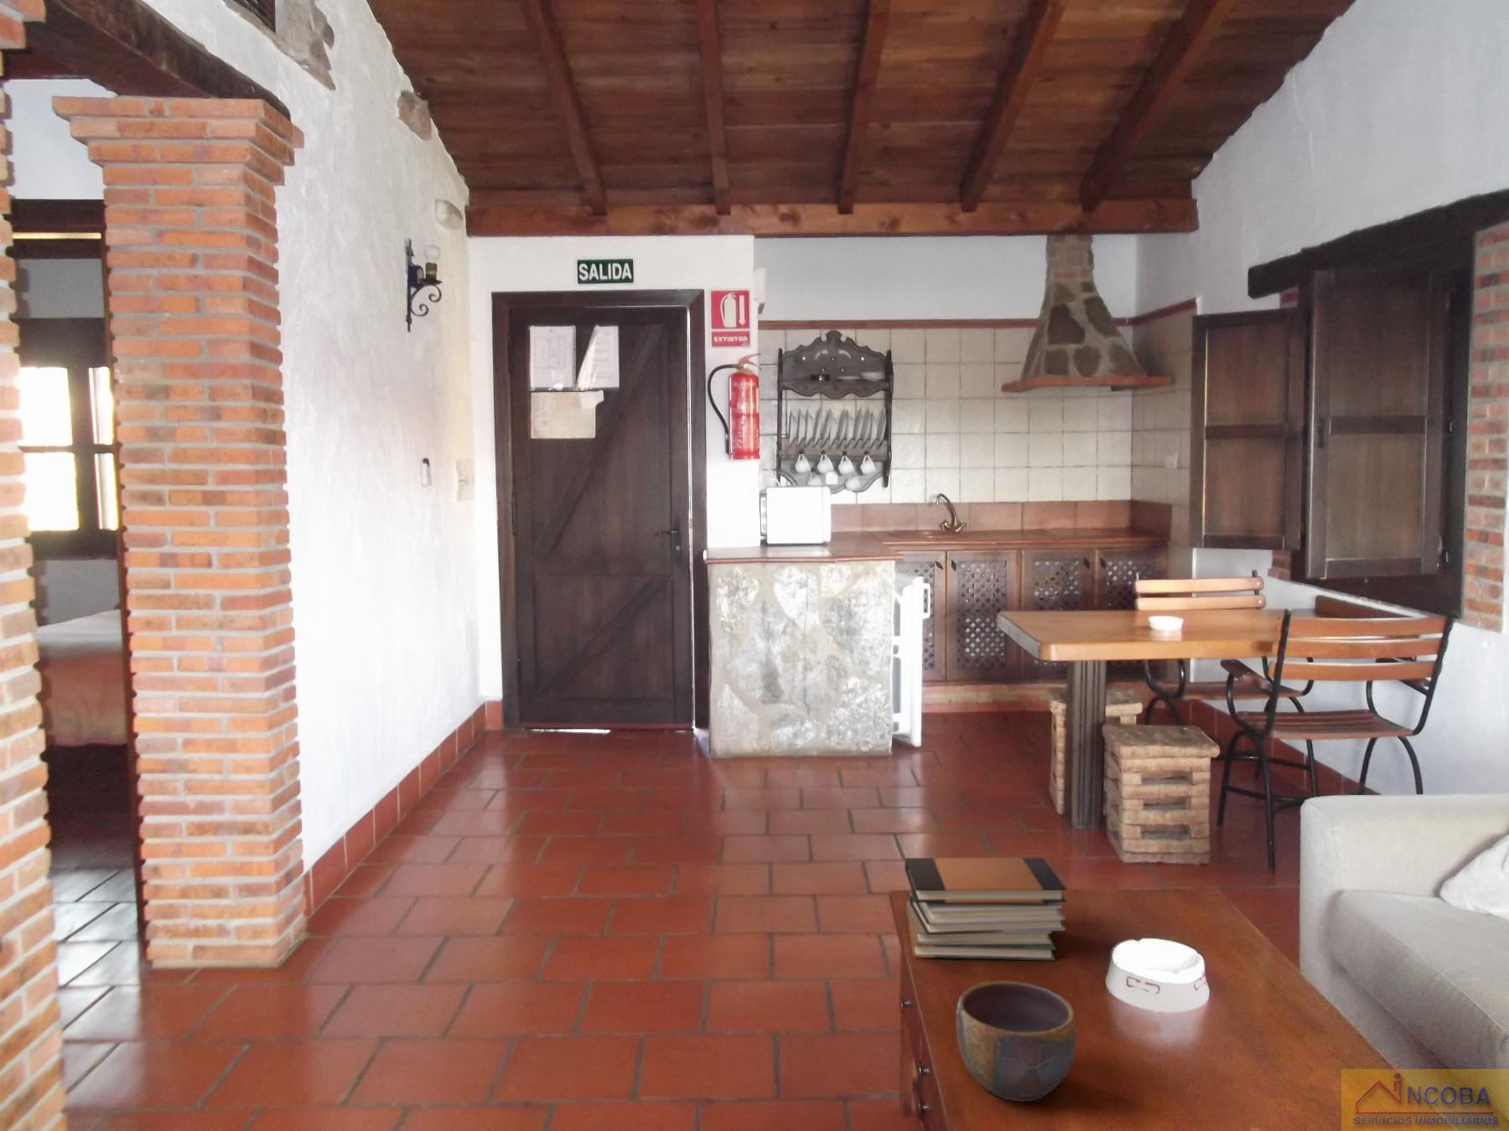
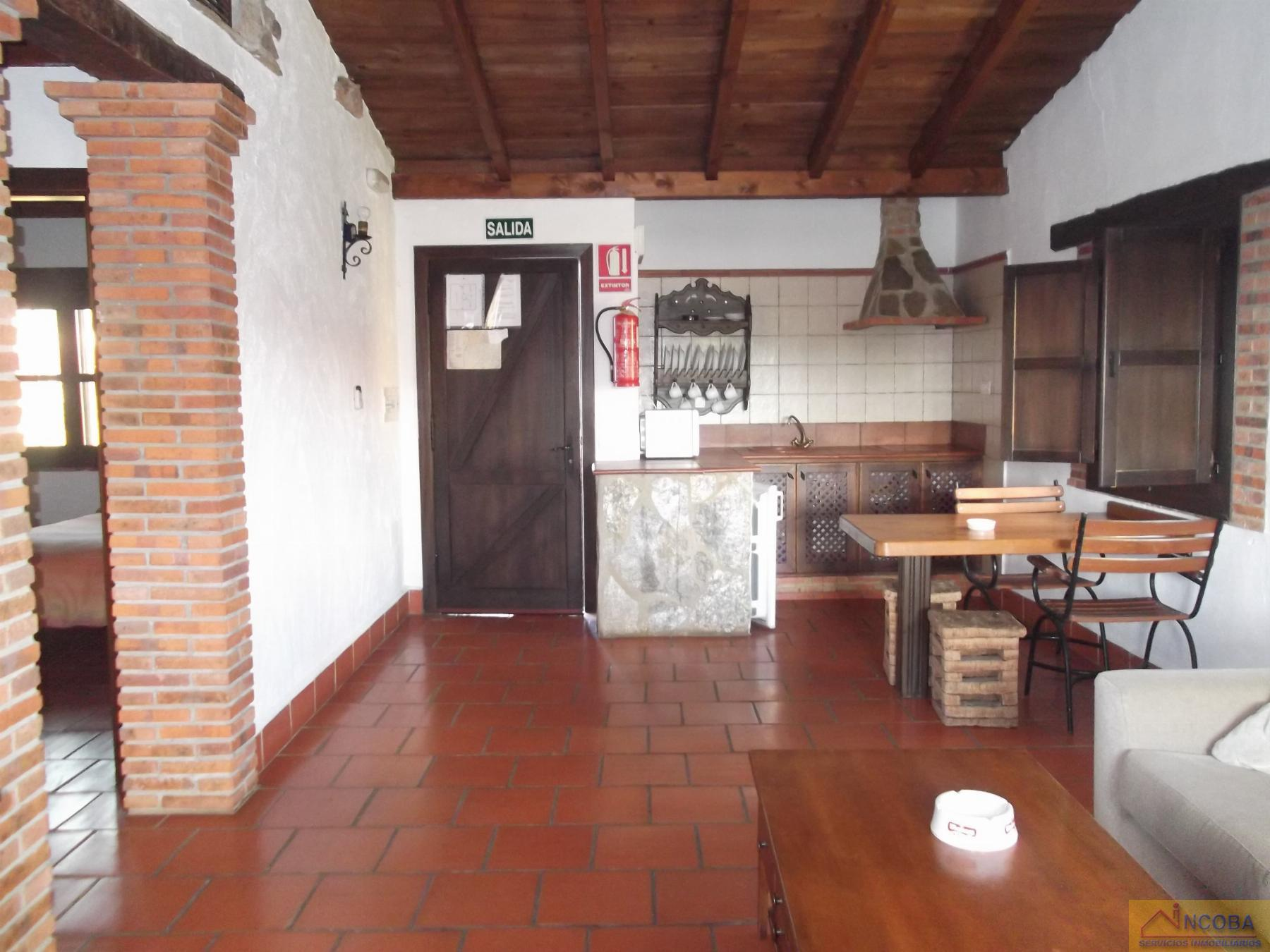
- book stack [904,857,1067,962]
- bowl [955,980,1078,1102]
